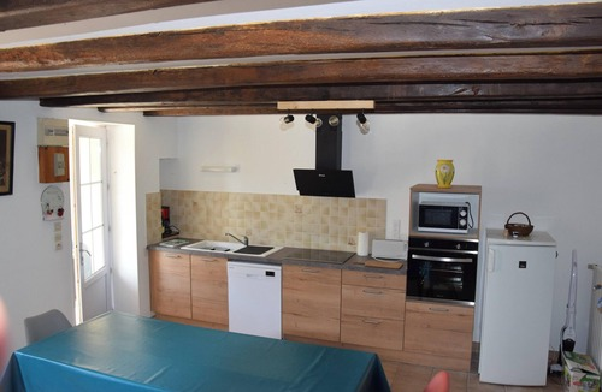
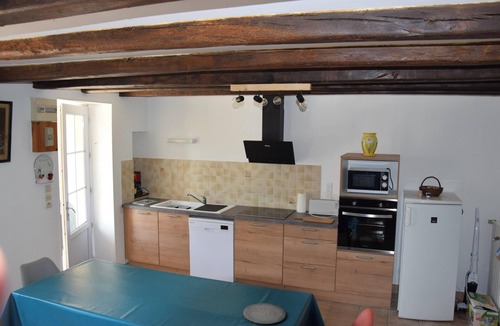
+ plate [242,302,287,325]
